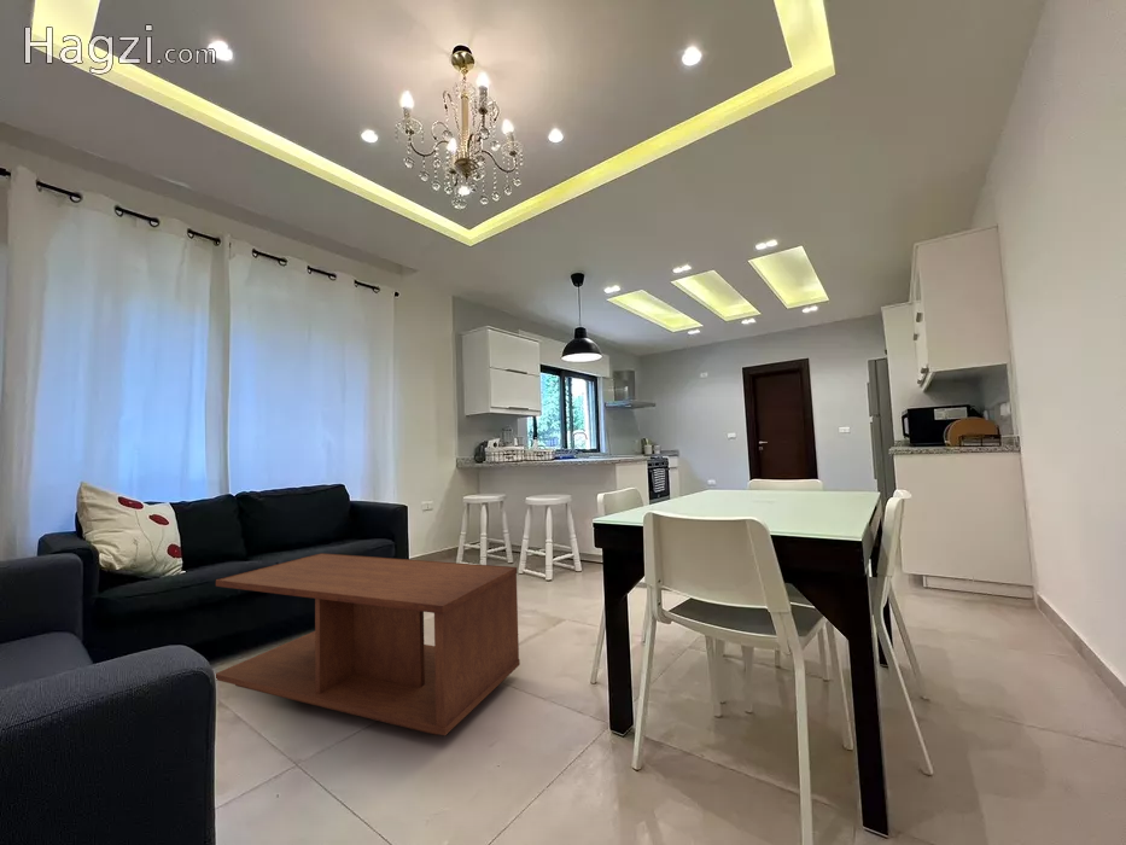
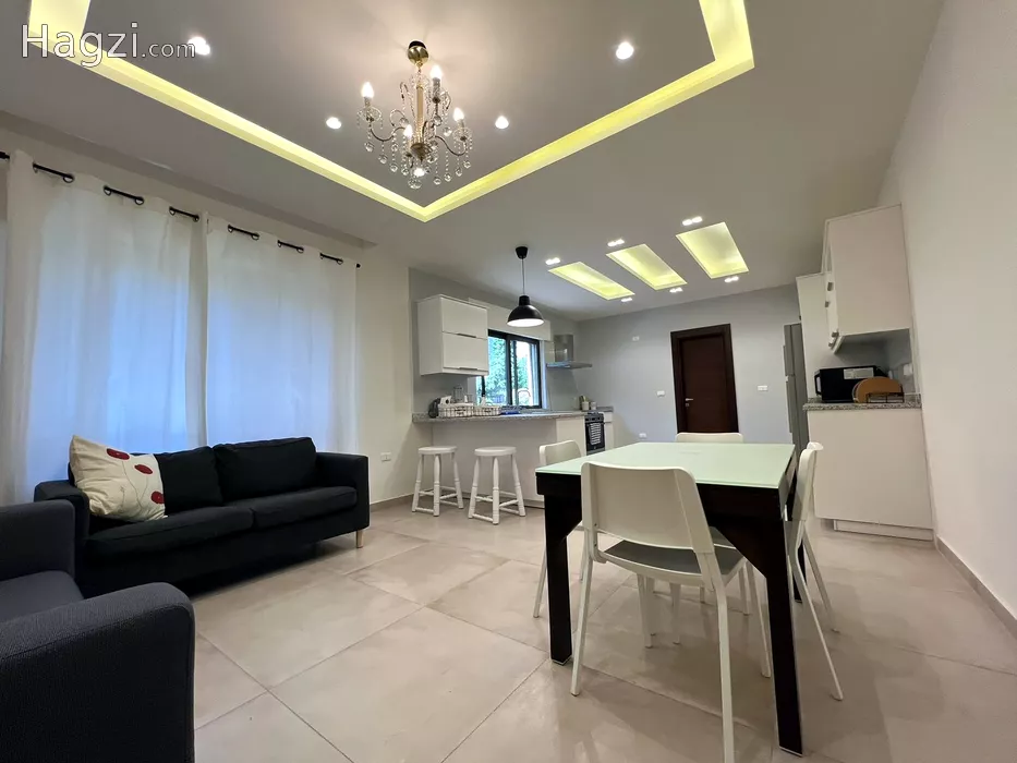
- coffee table [215,552,521,736]
